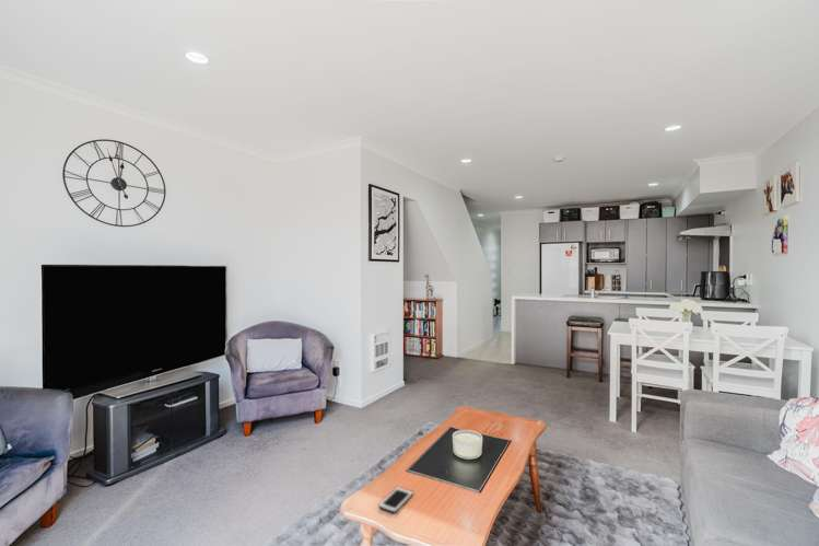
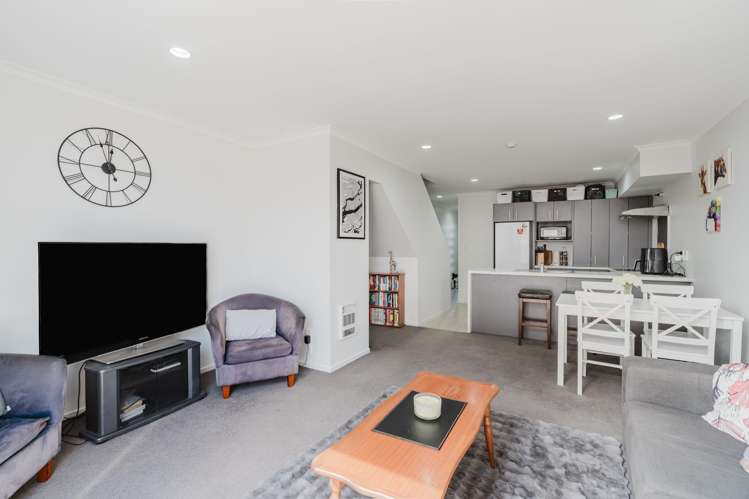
- cell phone [377,486,414,514]
